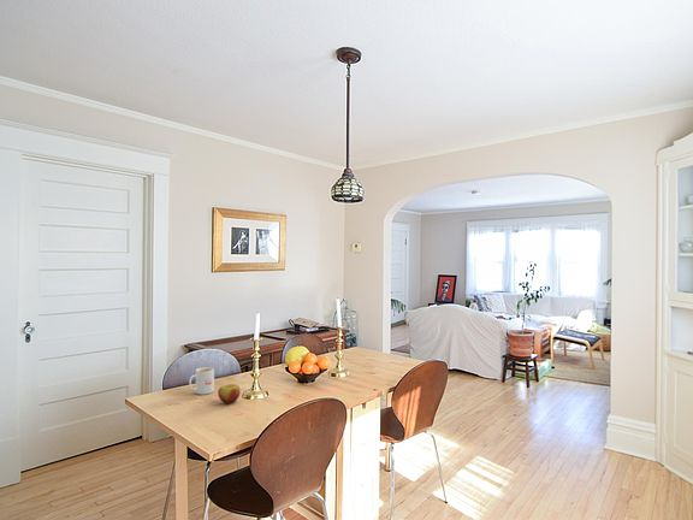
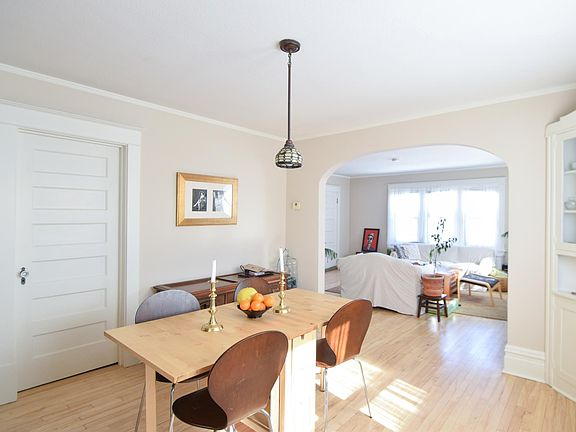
- apple [217,383,241,404]
- mug [188,366,215,396]
